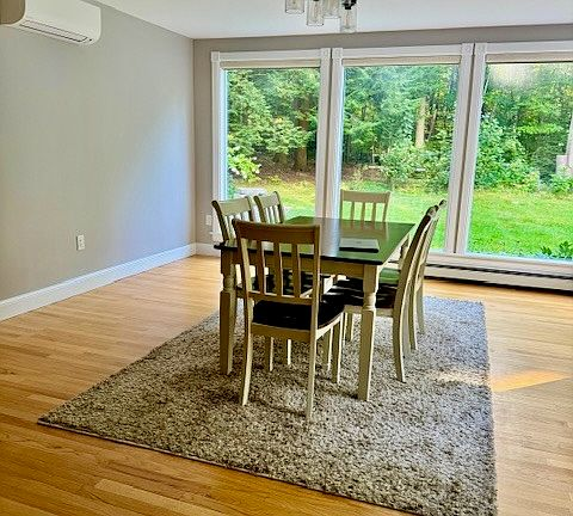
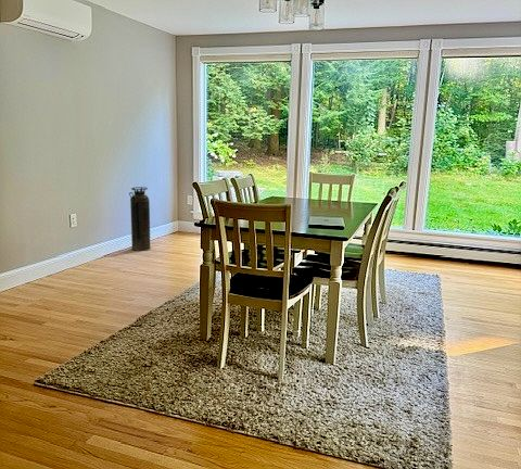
+ fire extinguisher [128,186,152,252]
